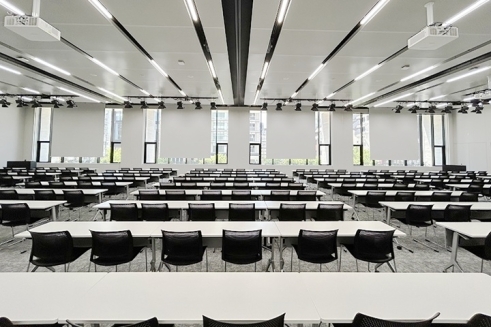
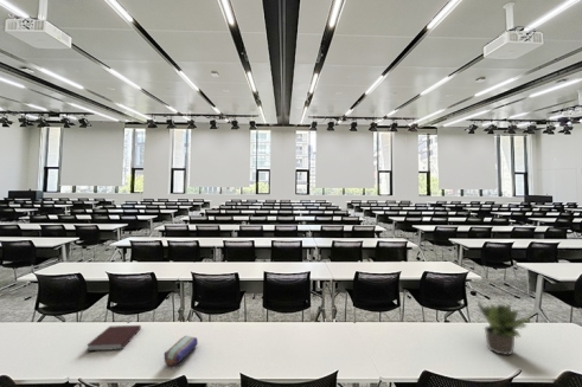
+ potted plant [477,299,532,356]
+ notebook [85,324,142,351]
+ pencil case [164,335,199,367]
